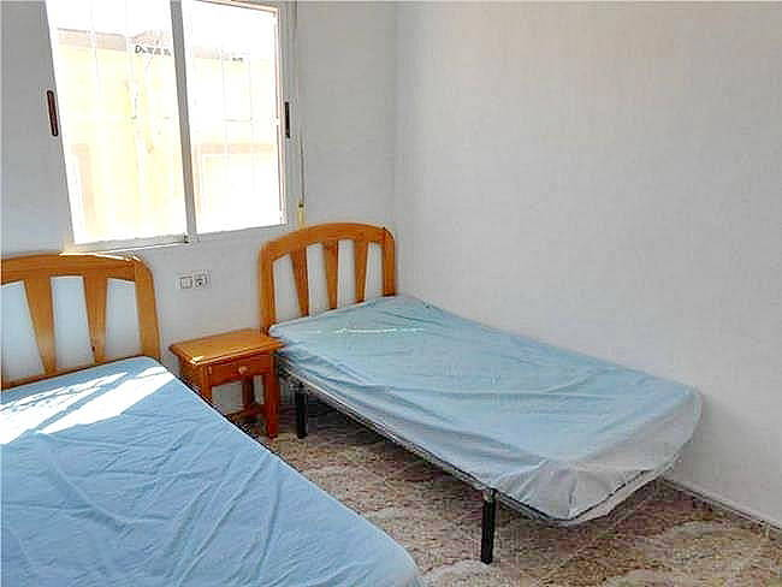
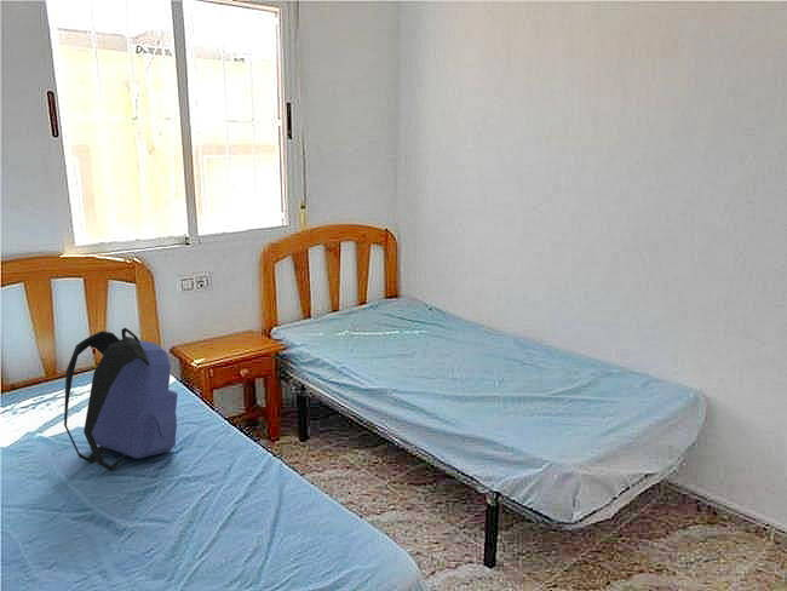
+ backpack [63,327,179,471]
